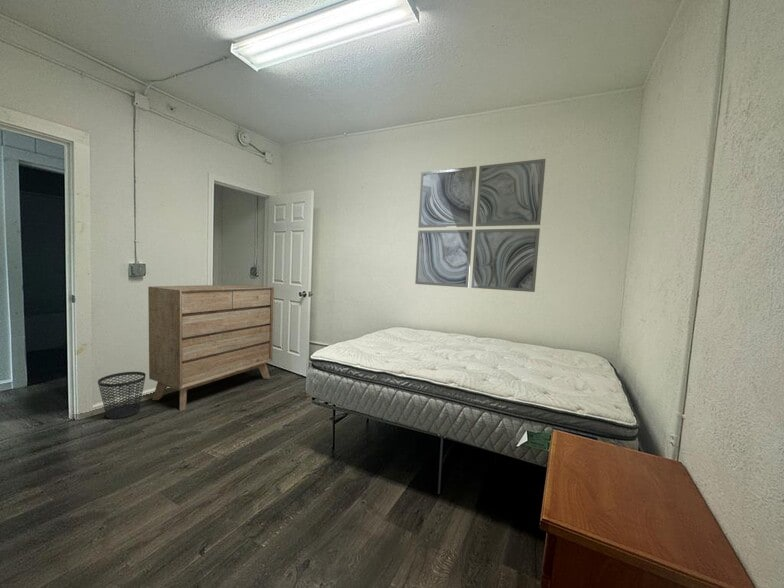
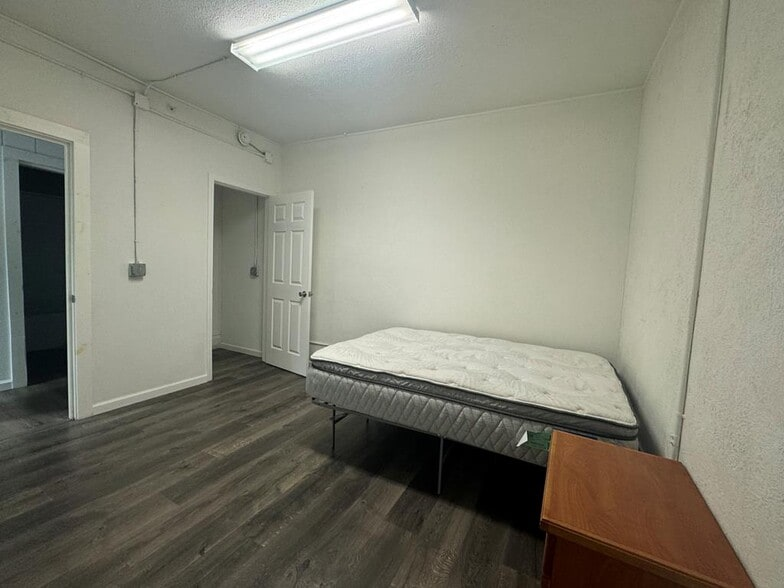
- wall art [414,158,547,293]
- wastebasket [97,371,147,420]
- dresser [147,283,275,412]
